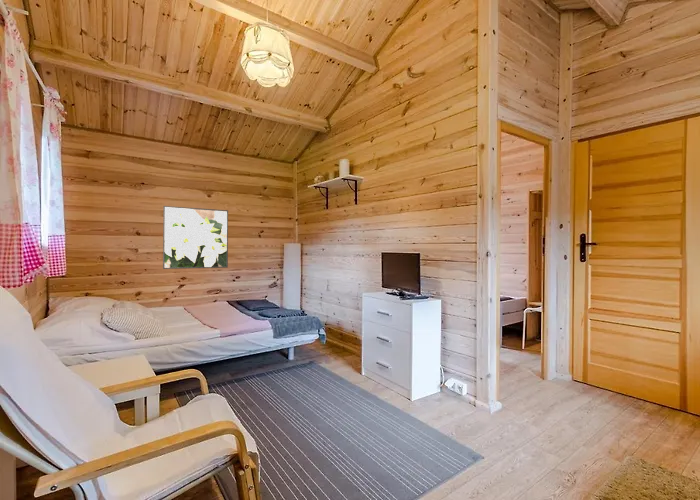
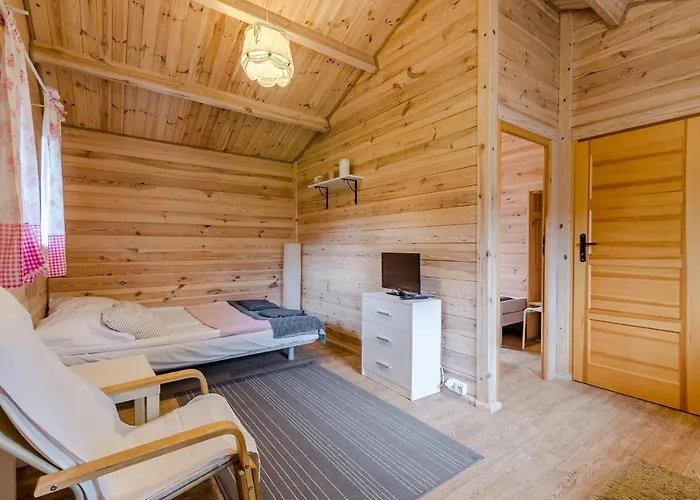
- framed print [162,205,229,270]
